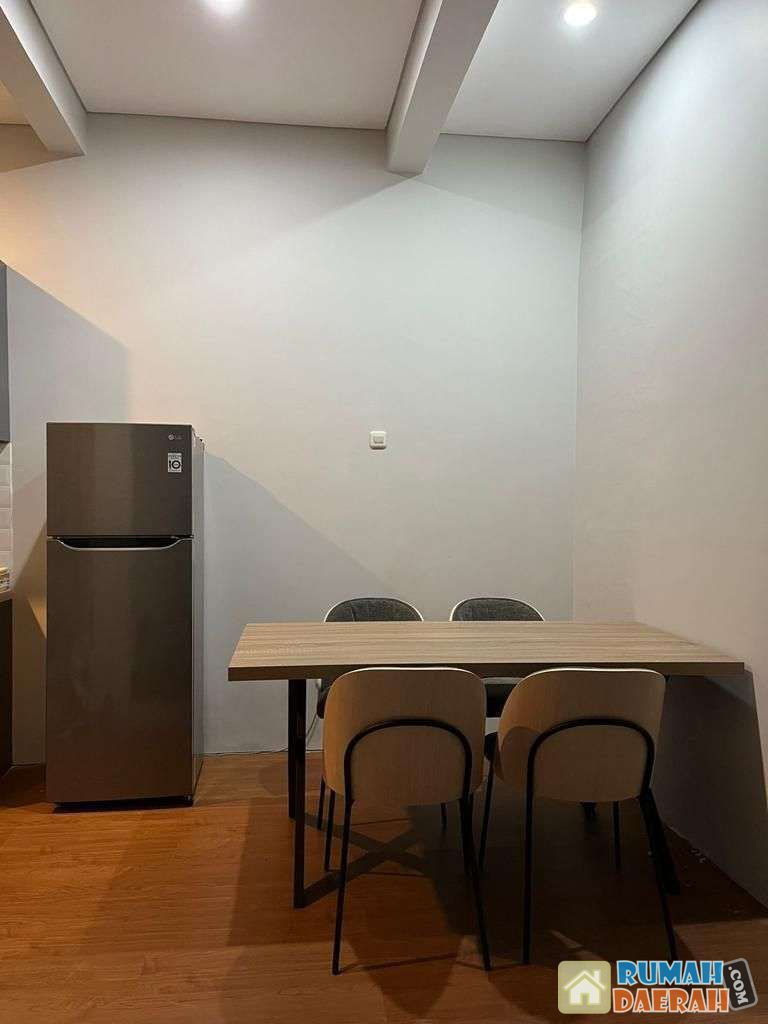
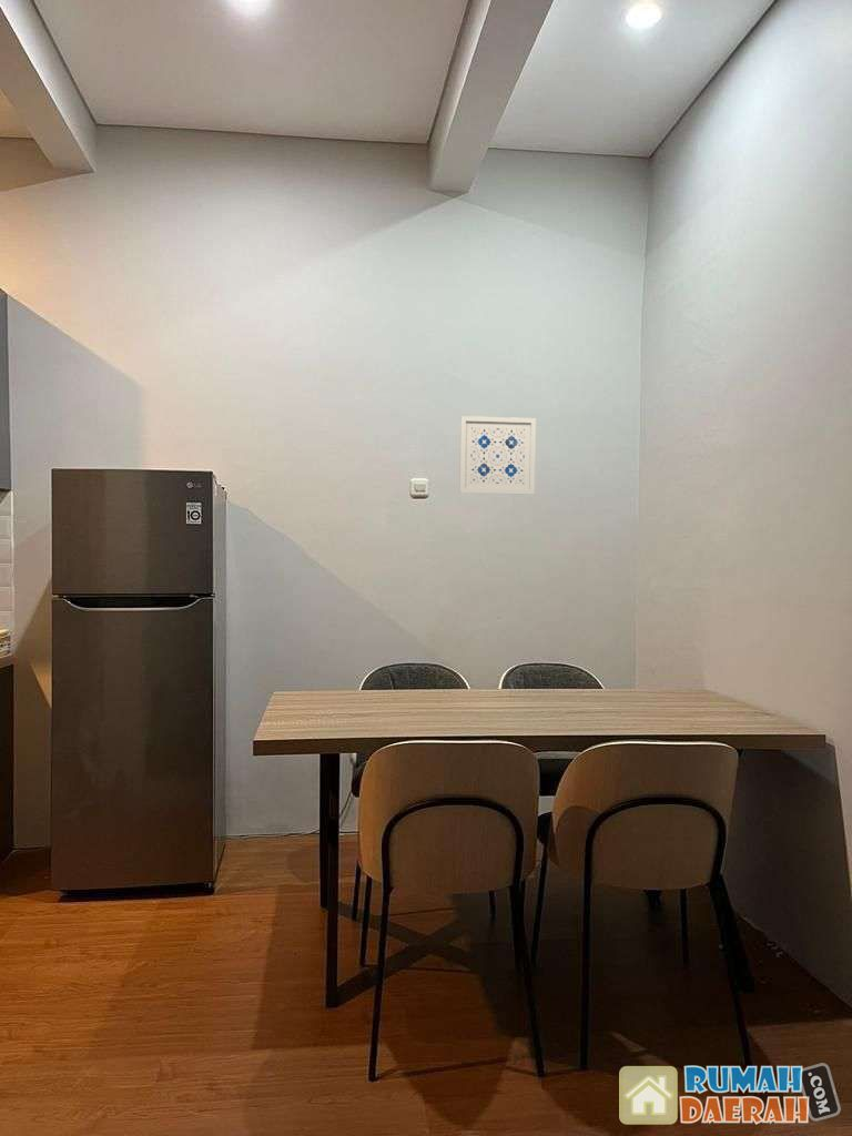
+ wall art [458,415,537,496]
